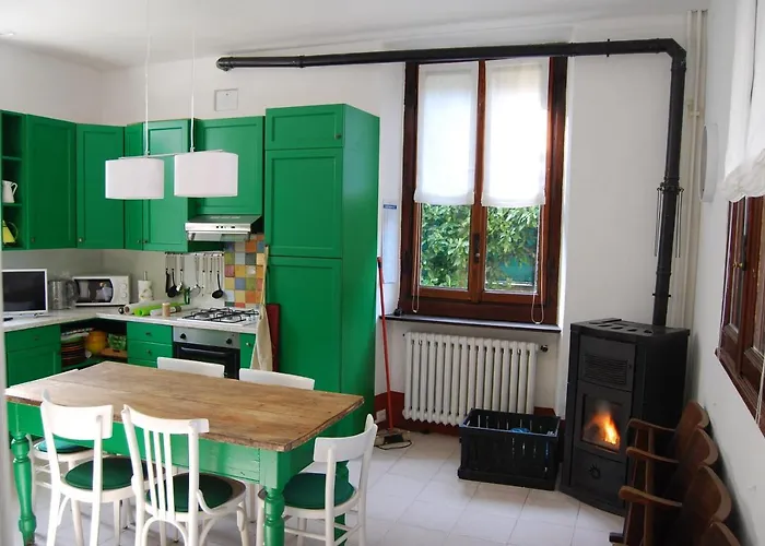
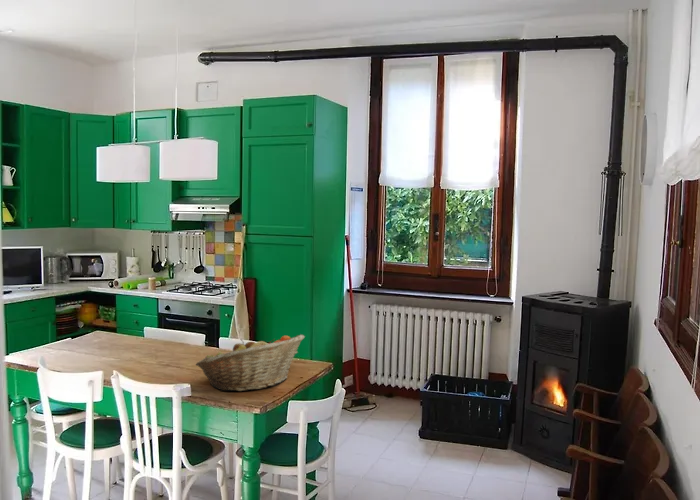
+ fruit basket [195,333,306,392]
